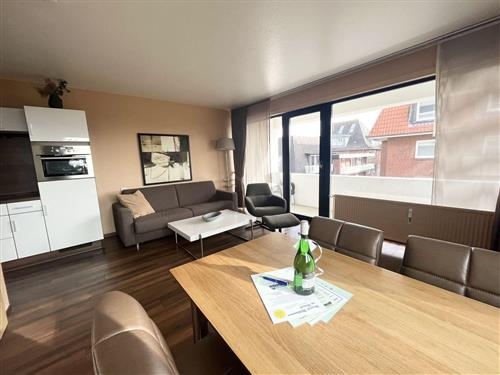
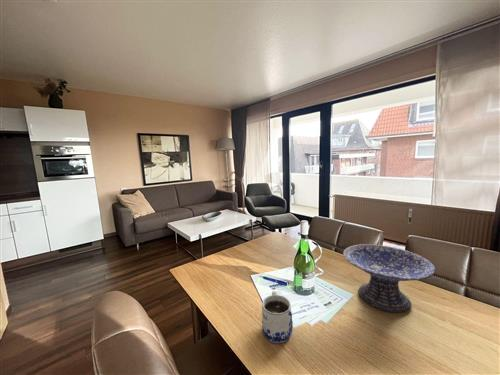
+ mug [261,290,294,344]
+ decorative bowl [342,243,437,313]
